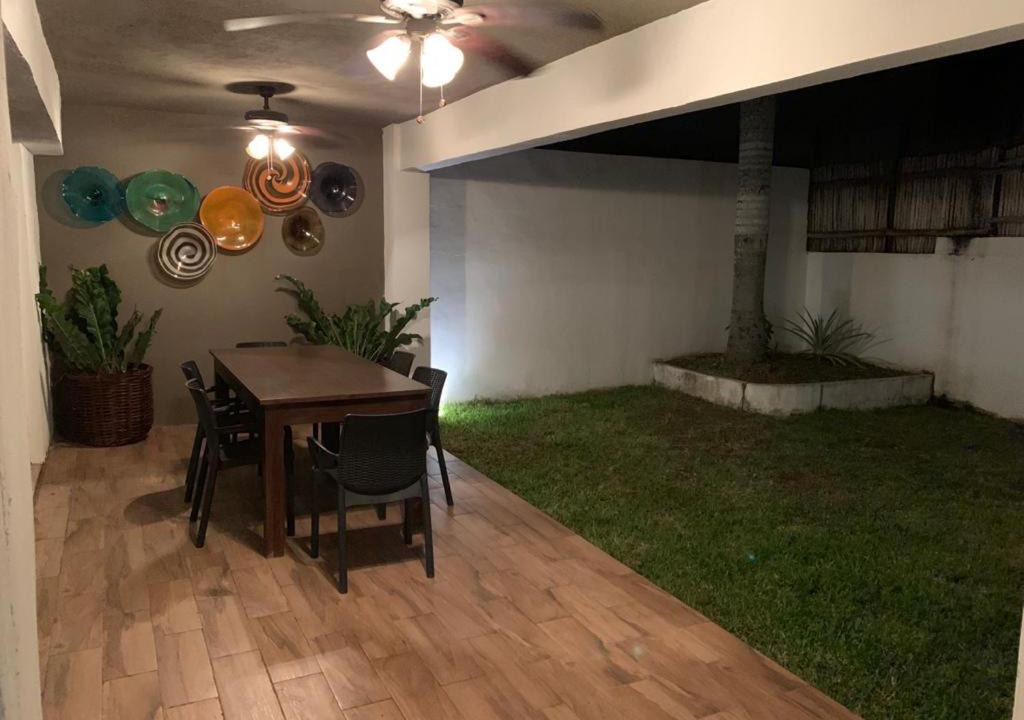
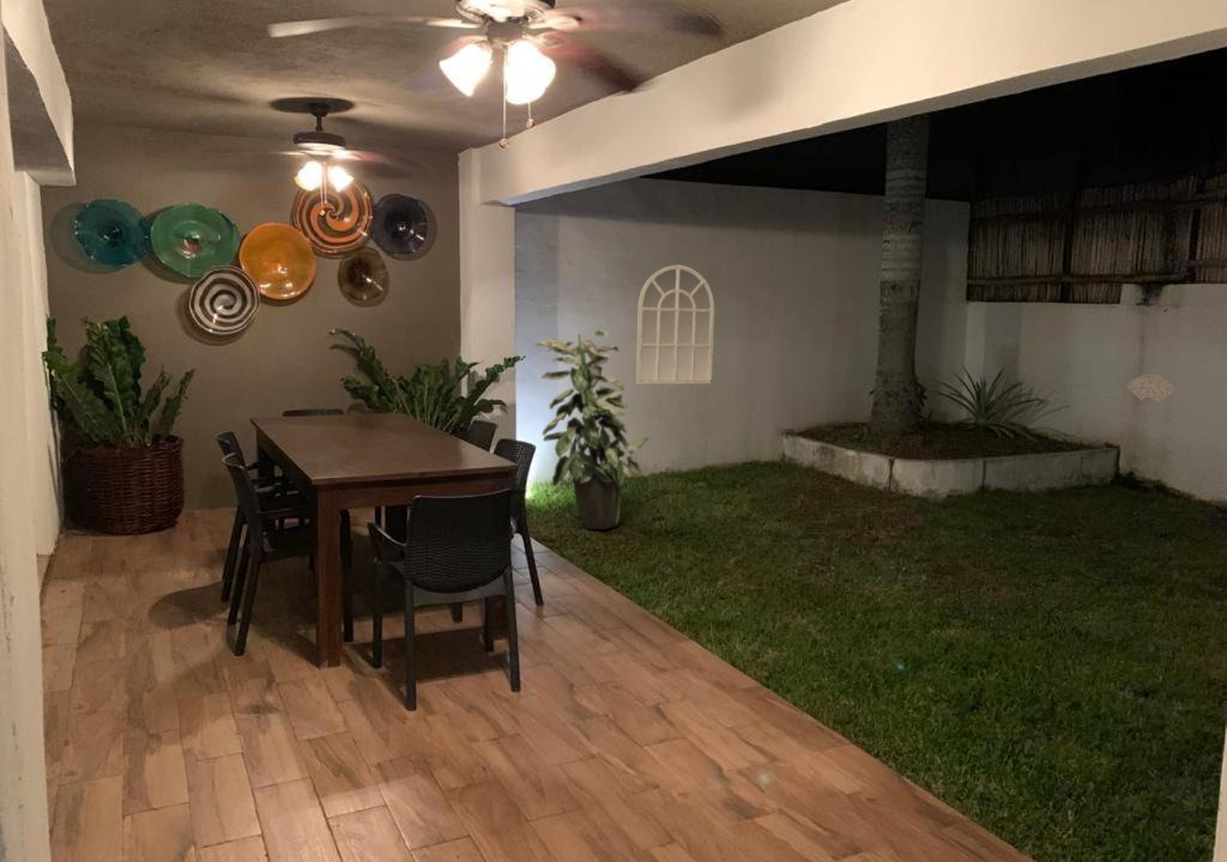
+ wall ornament [1126,374,1178,403]
+ mirror [635,263,715,386]
+ indoor plant [534,329,649,530]
